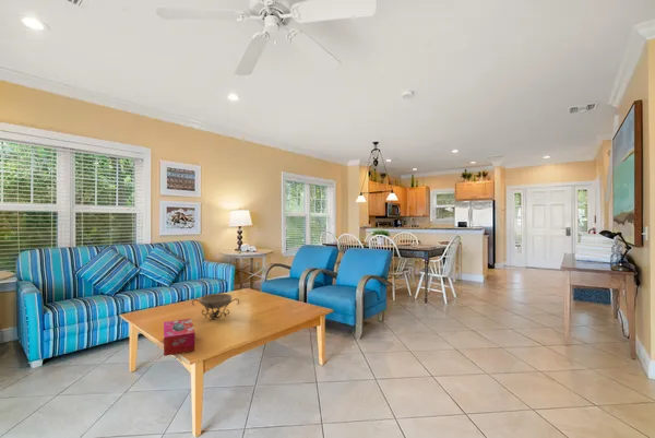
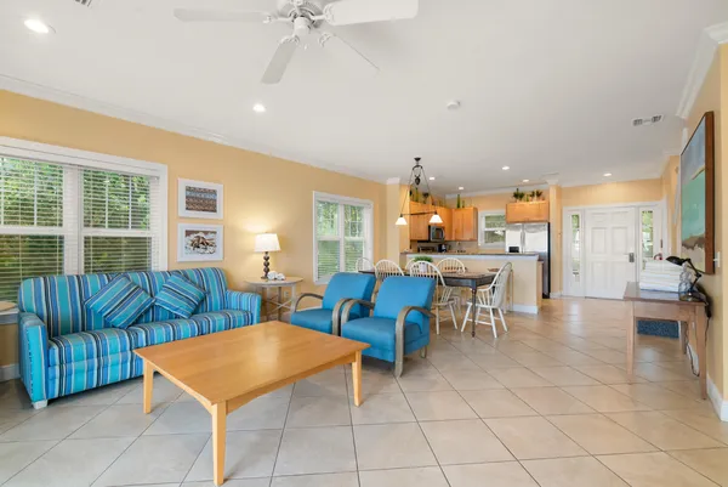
- tissue box [163,318,196,357]
- decorative bowl [191,293,240,321]
